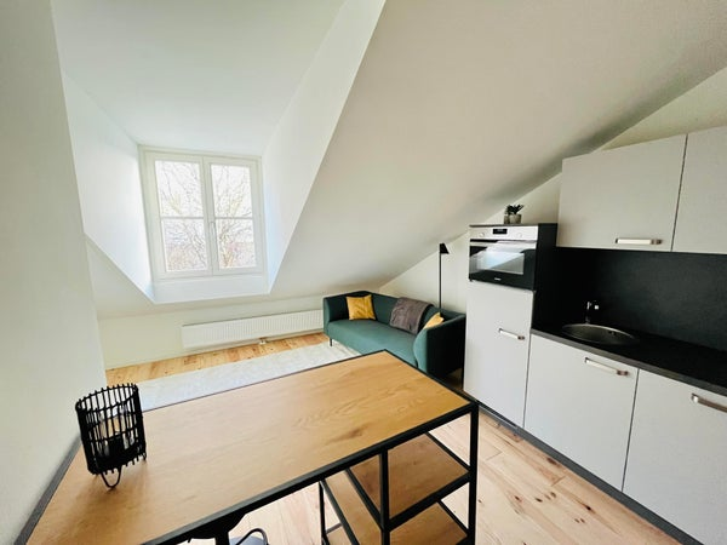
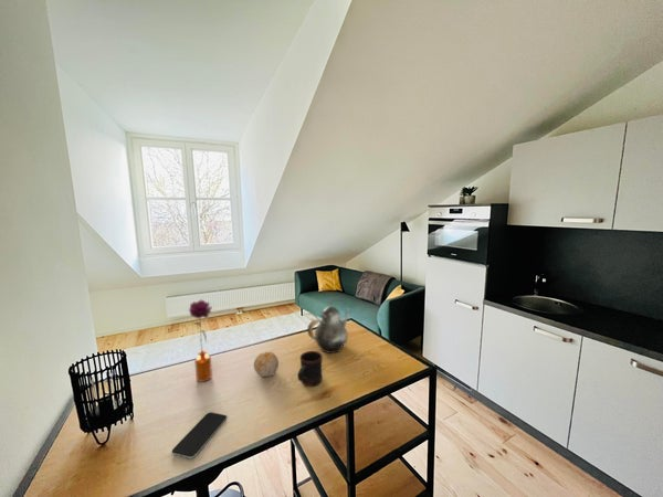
+ smartphone [171,411,228,459]
+ fruit [253,351,280,378]
+ teapot [306,299,350,355]
+ mug [297,350,324,388]
+ flower [188,299,213,383]
